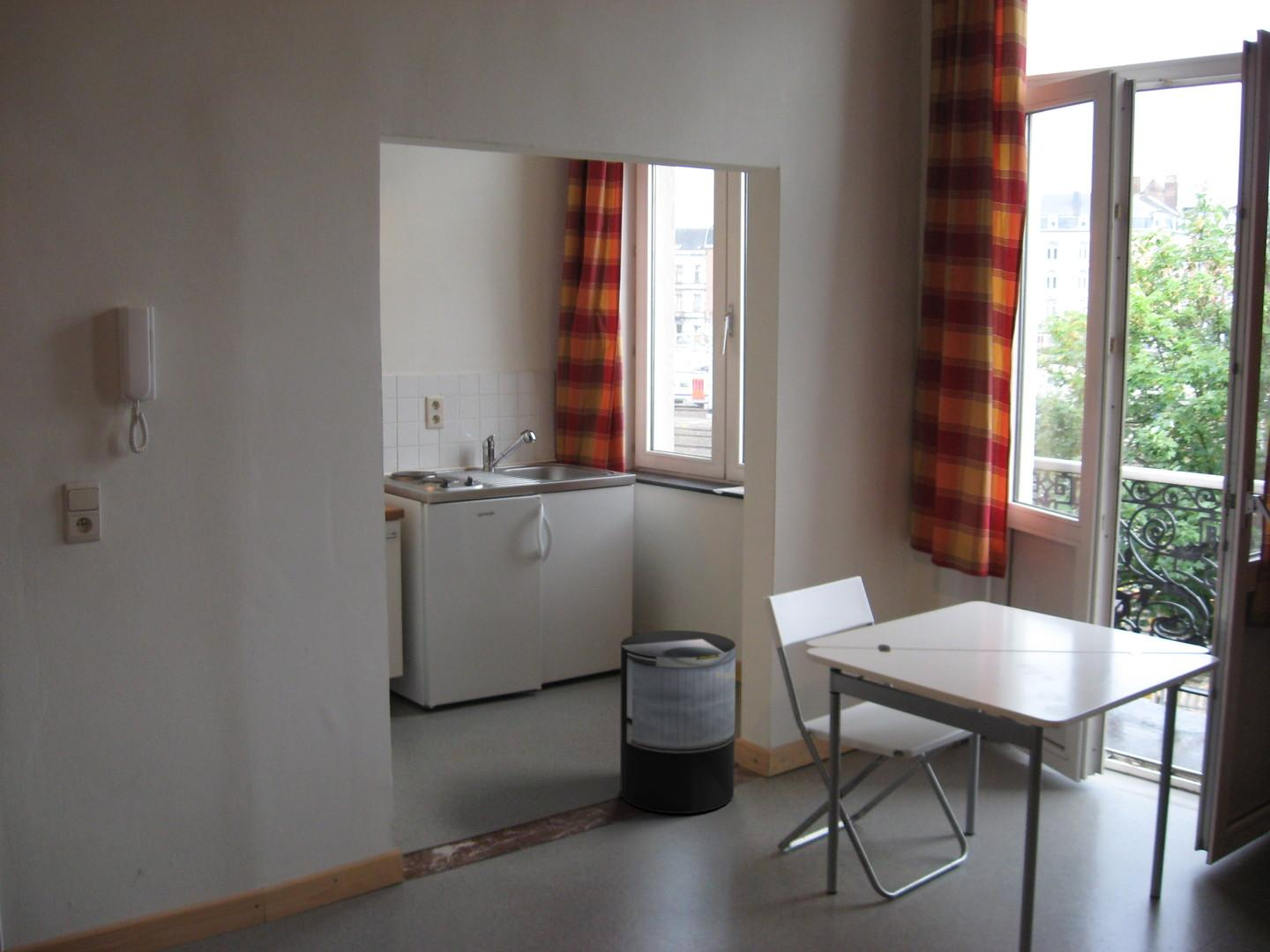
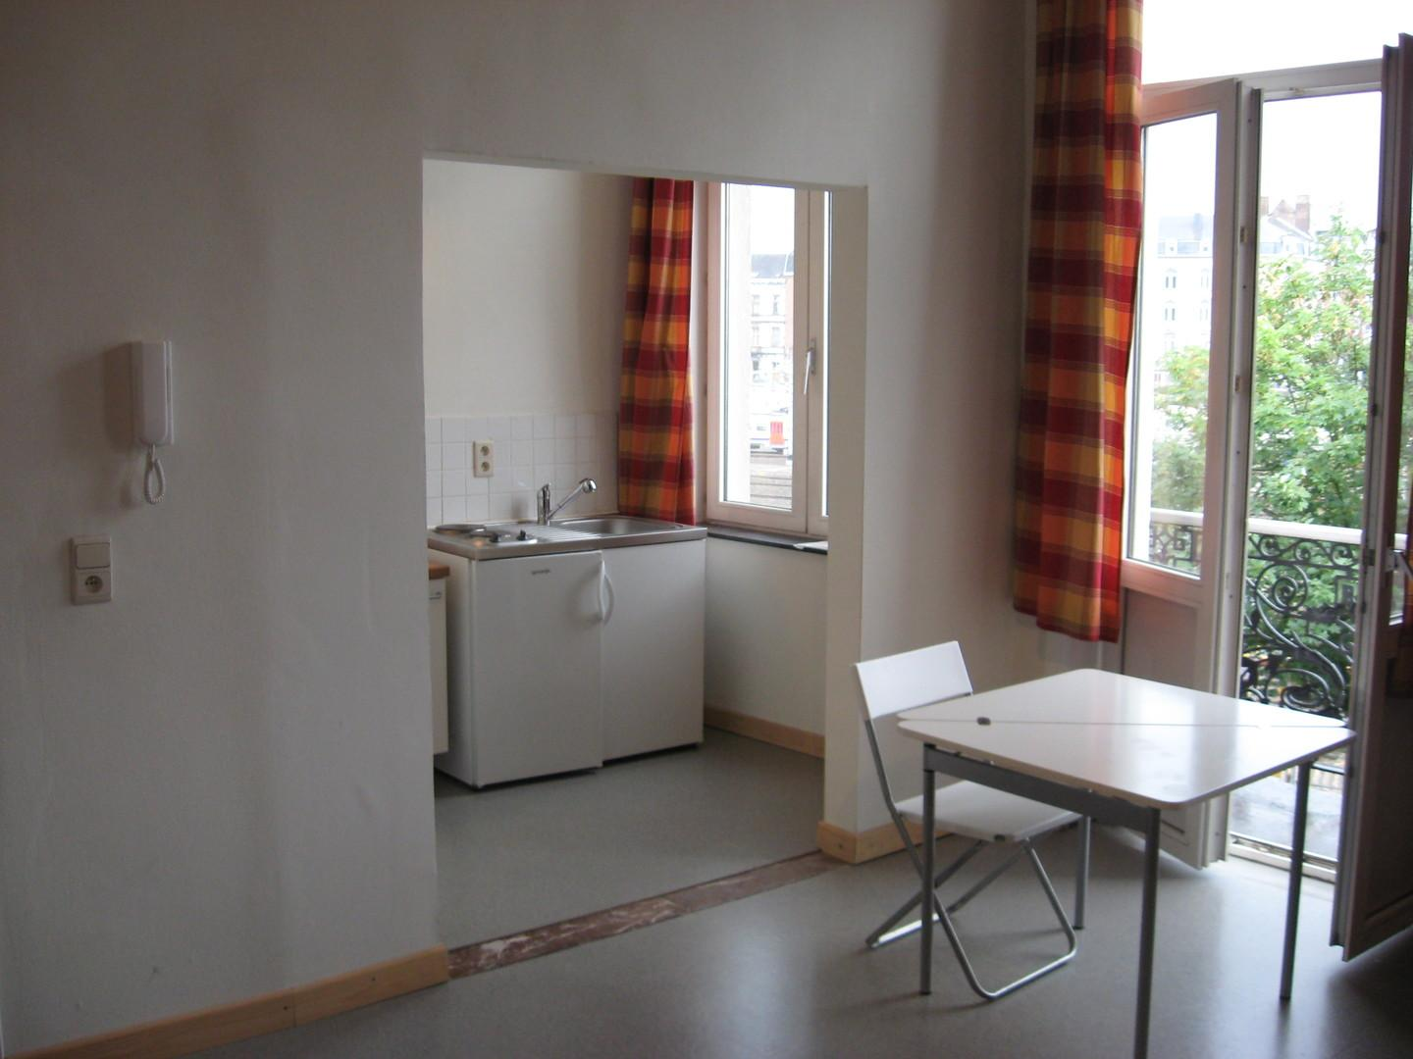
- trash can [619,629,736,814]
